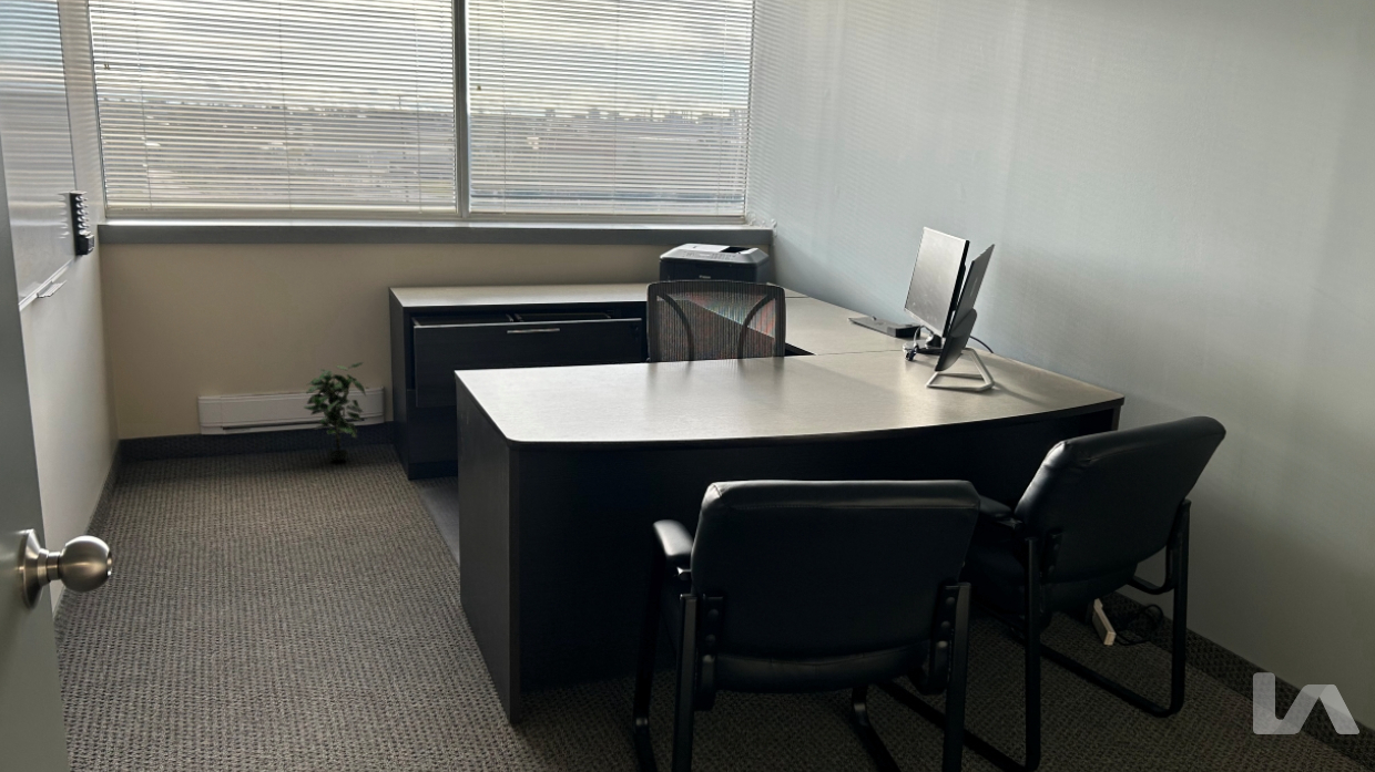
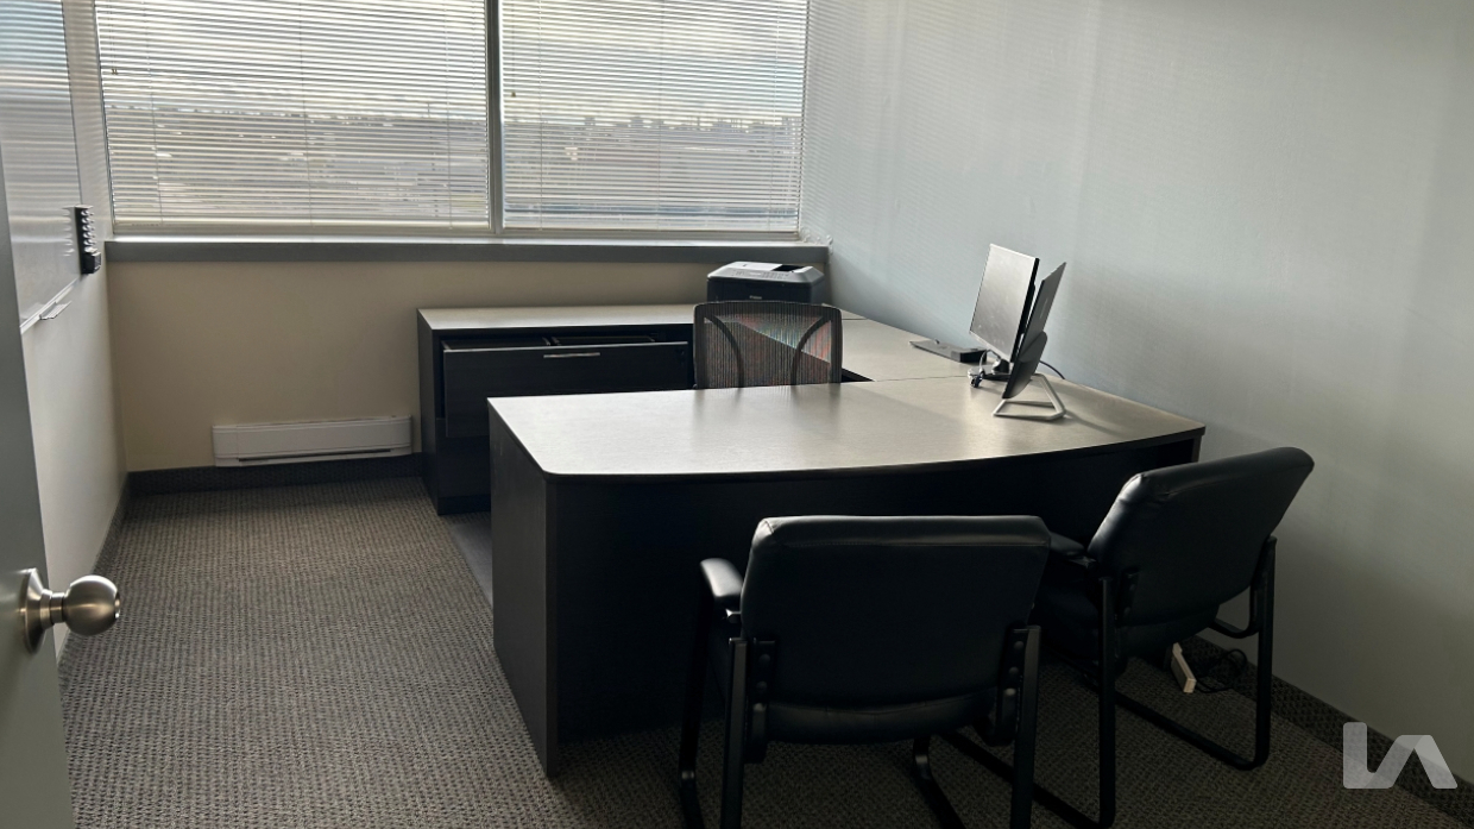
- potted plant [303,361,367,462]
